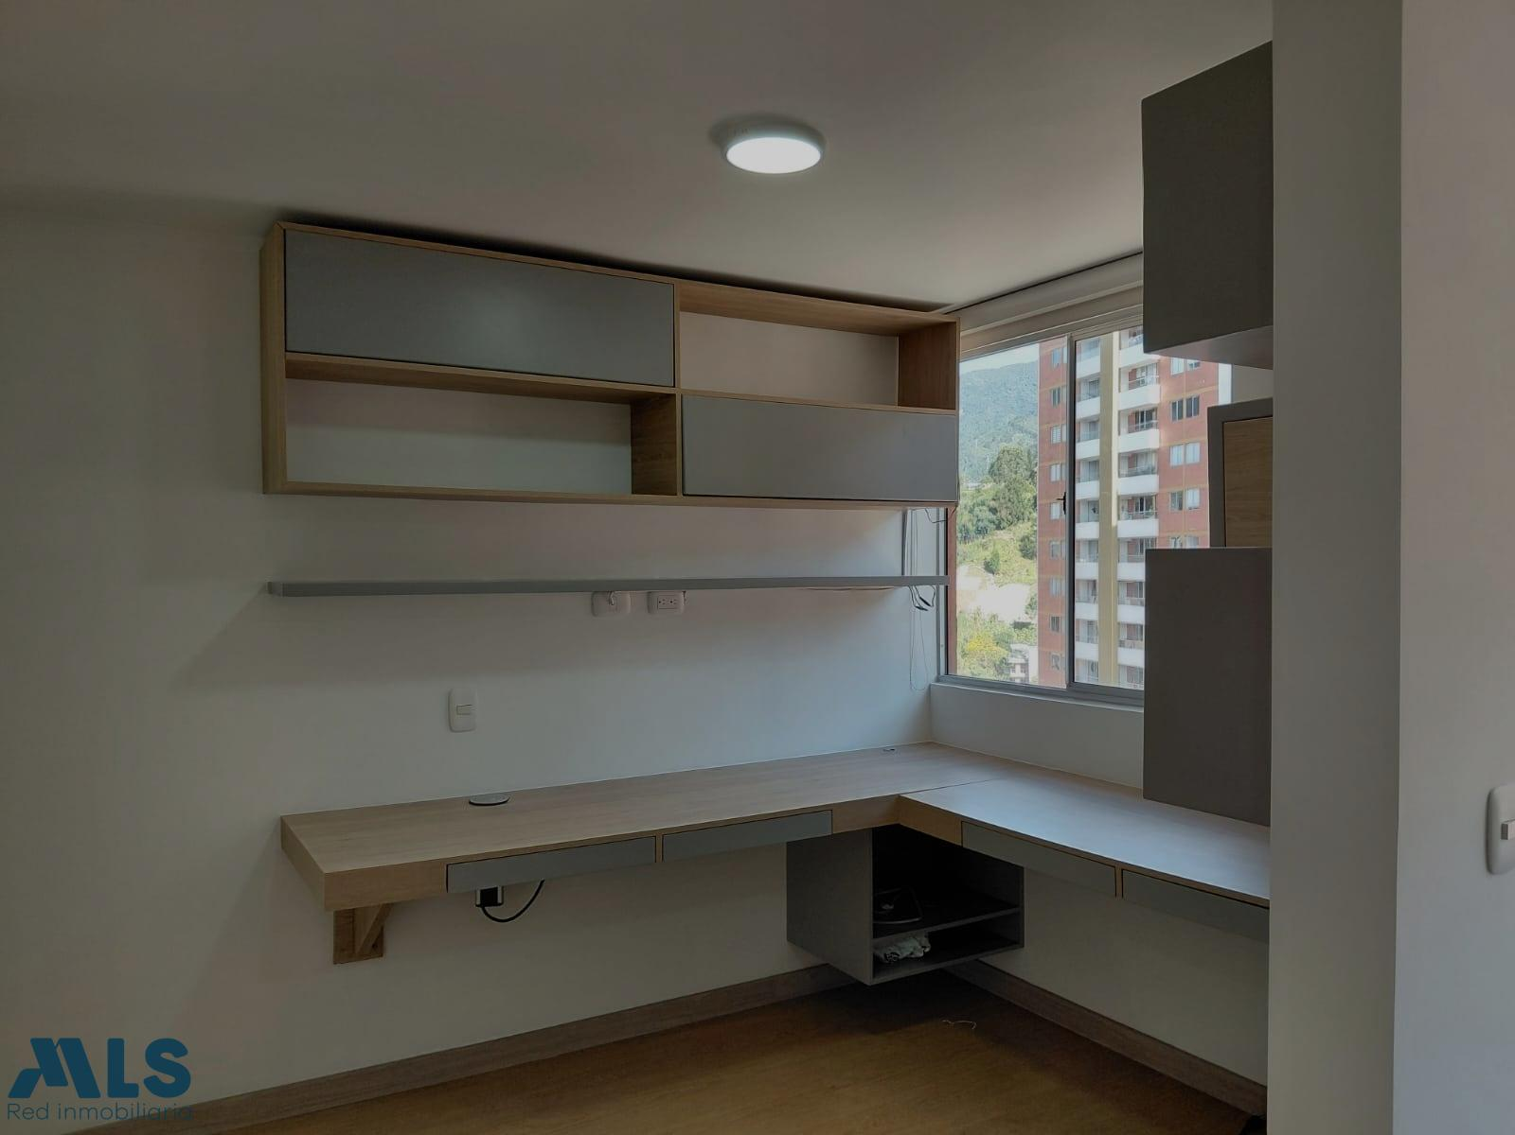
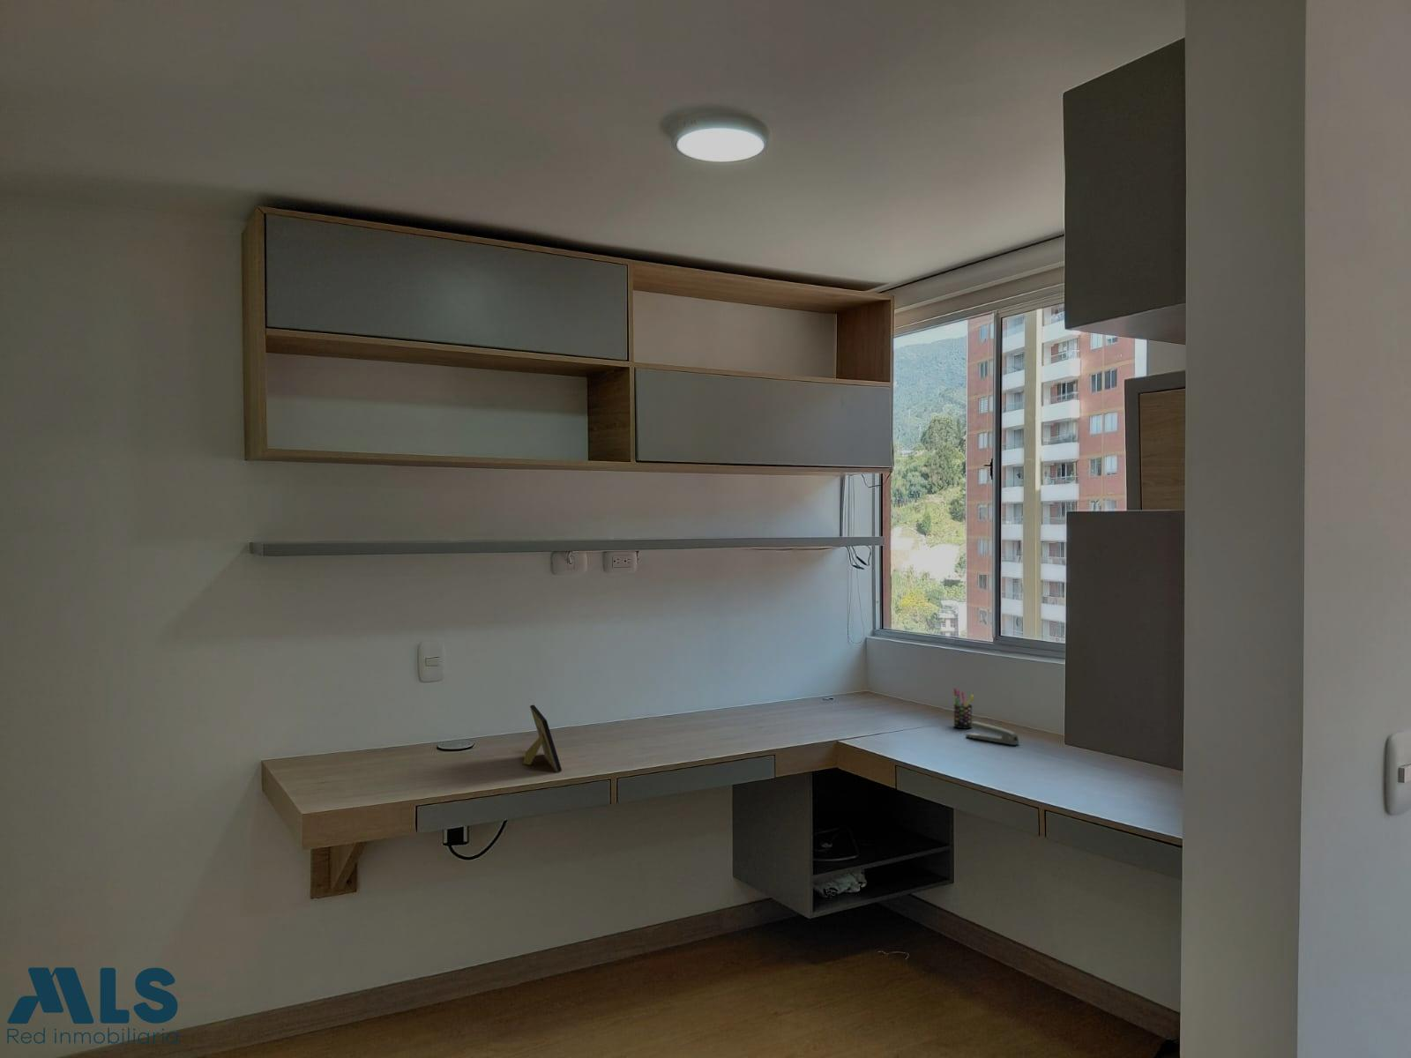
+ pen holder [952,688,974,729]
+ stapler [964,720,1020,746]
+ picture frame [522,705,562,773]
